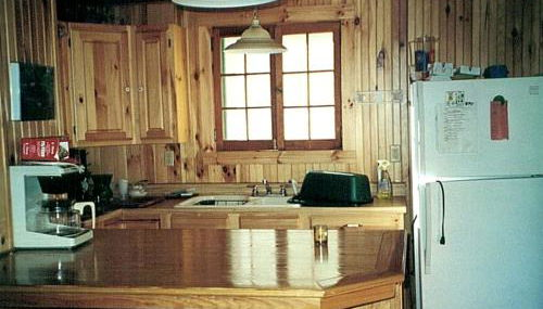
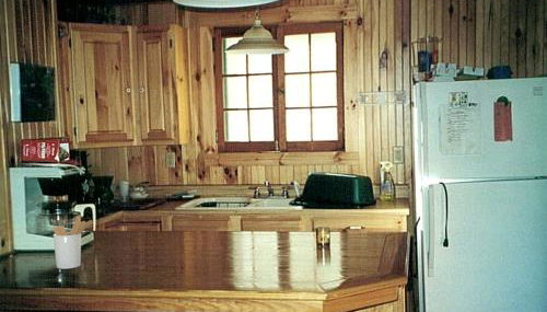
+ utensil holder [51,215,93,270]
